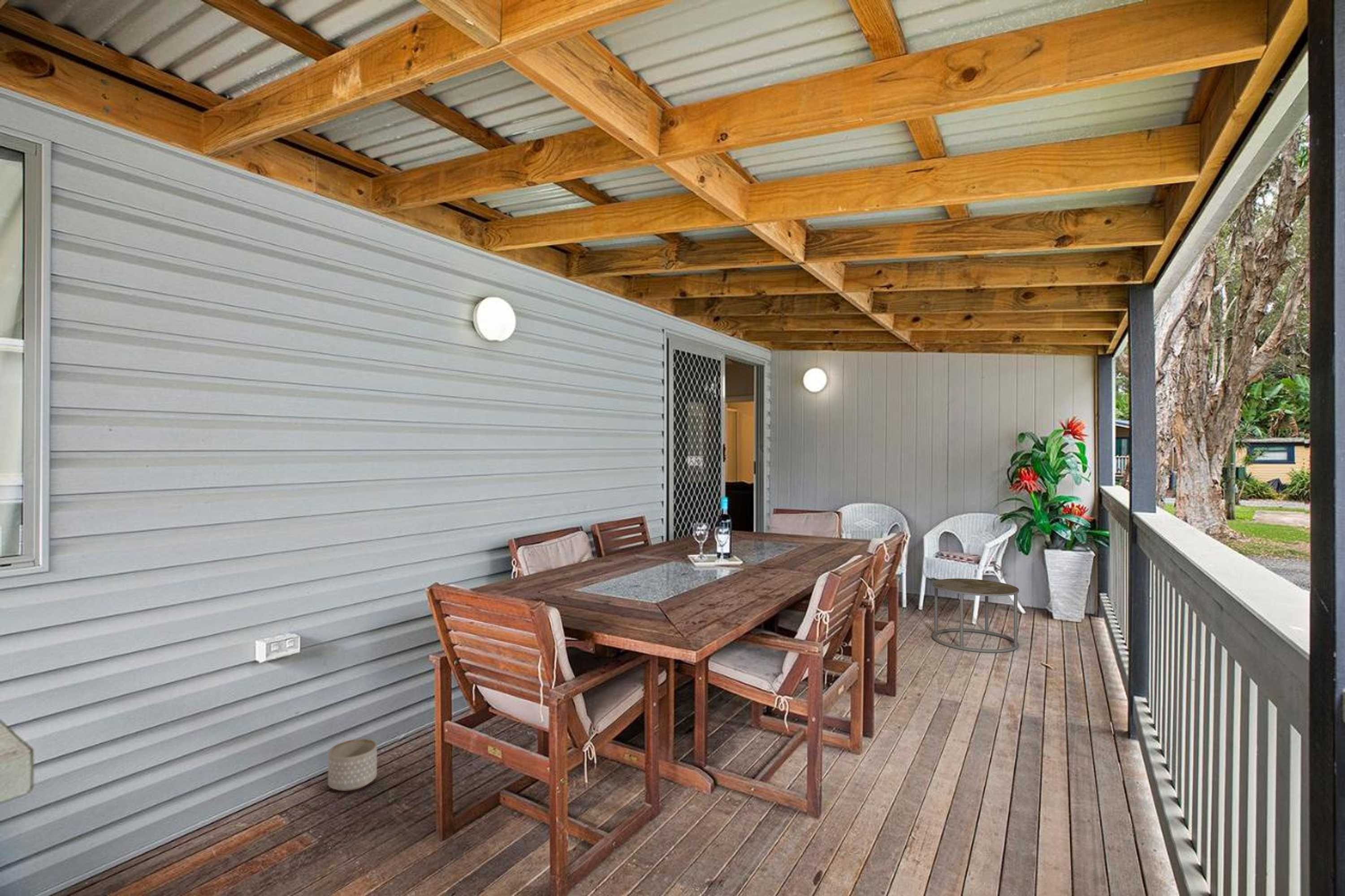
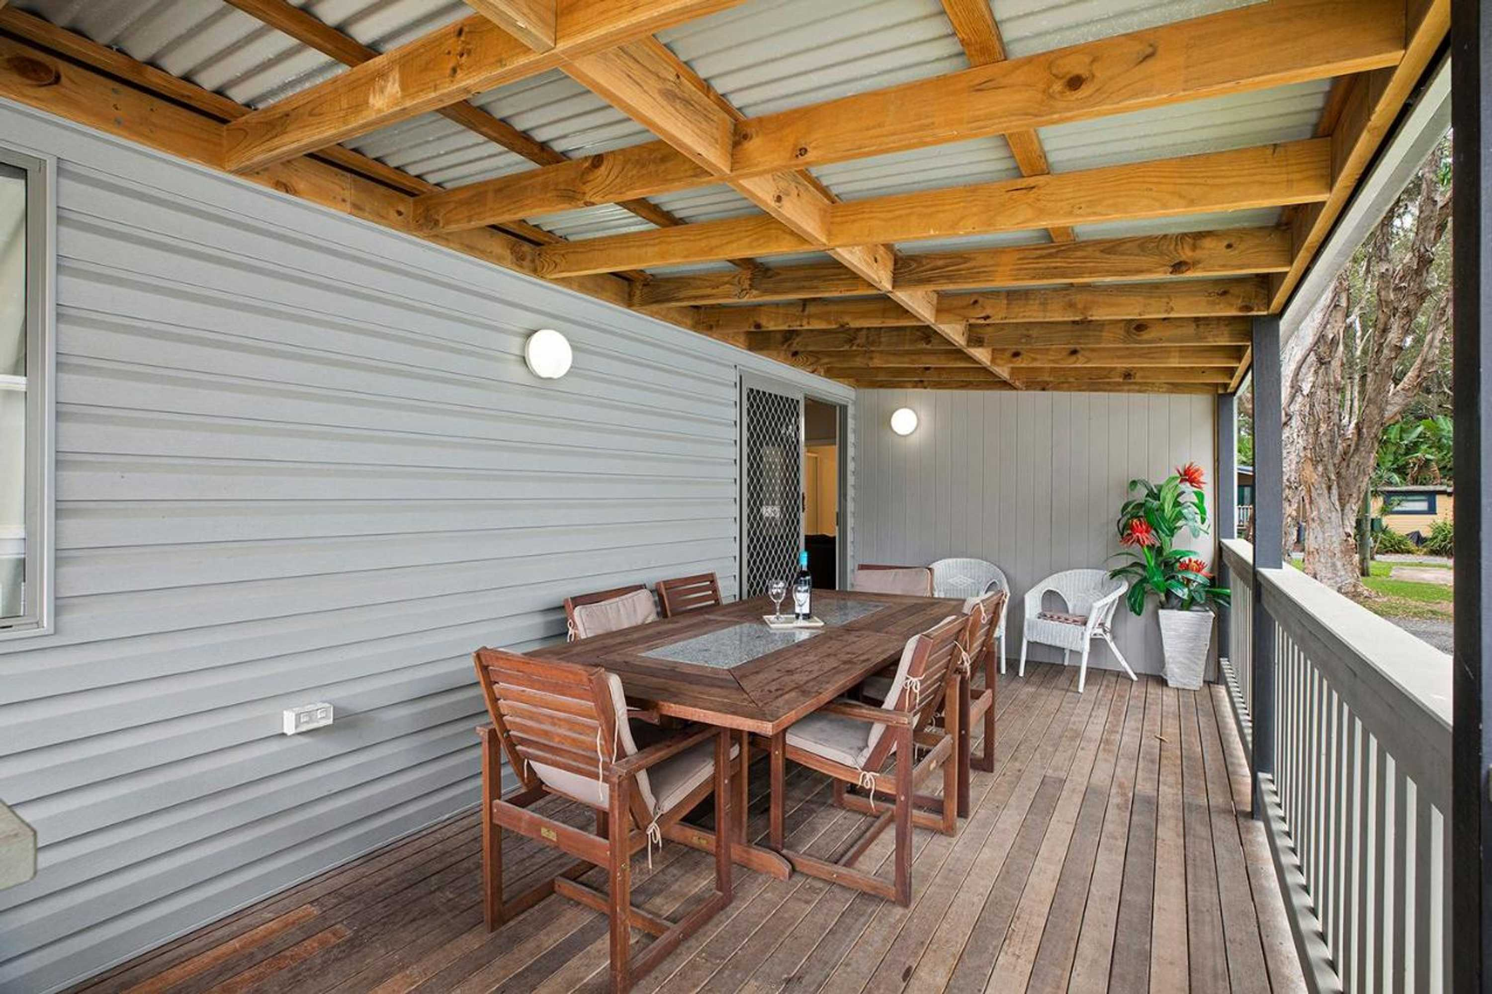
- side table [932,578,1020,654]
- planter [328,738,377,792]
